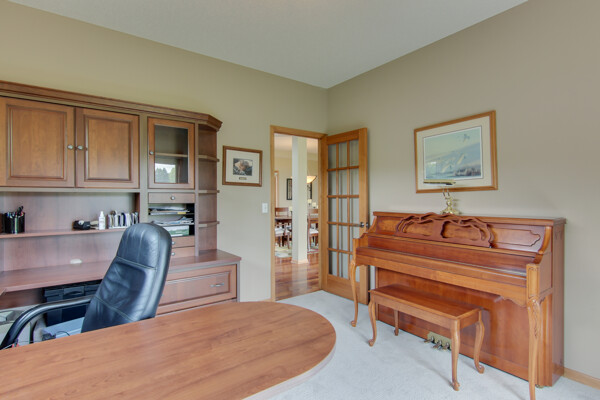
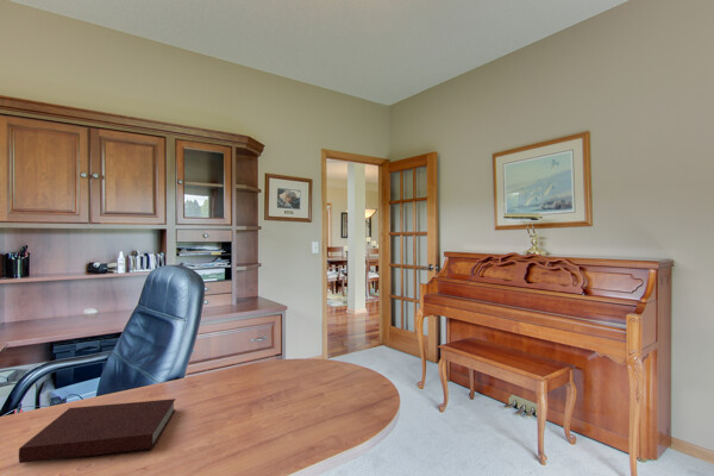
+ notebook [18,397,177,464]
